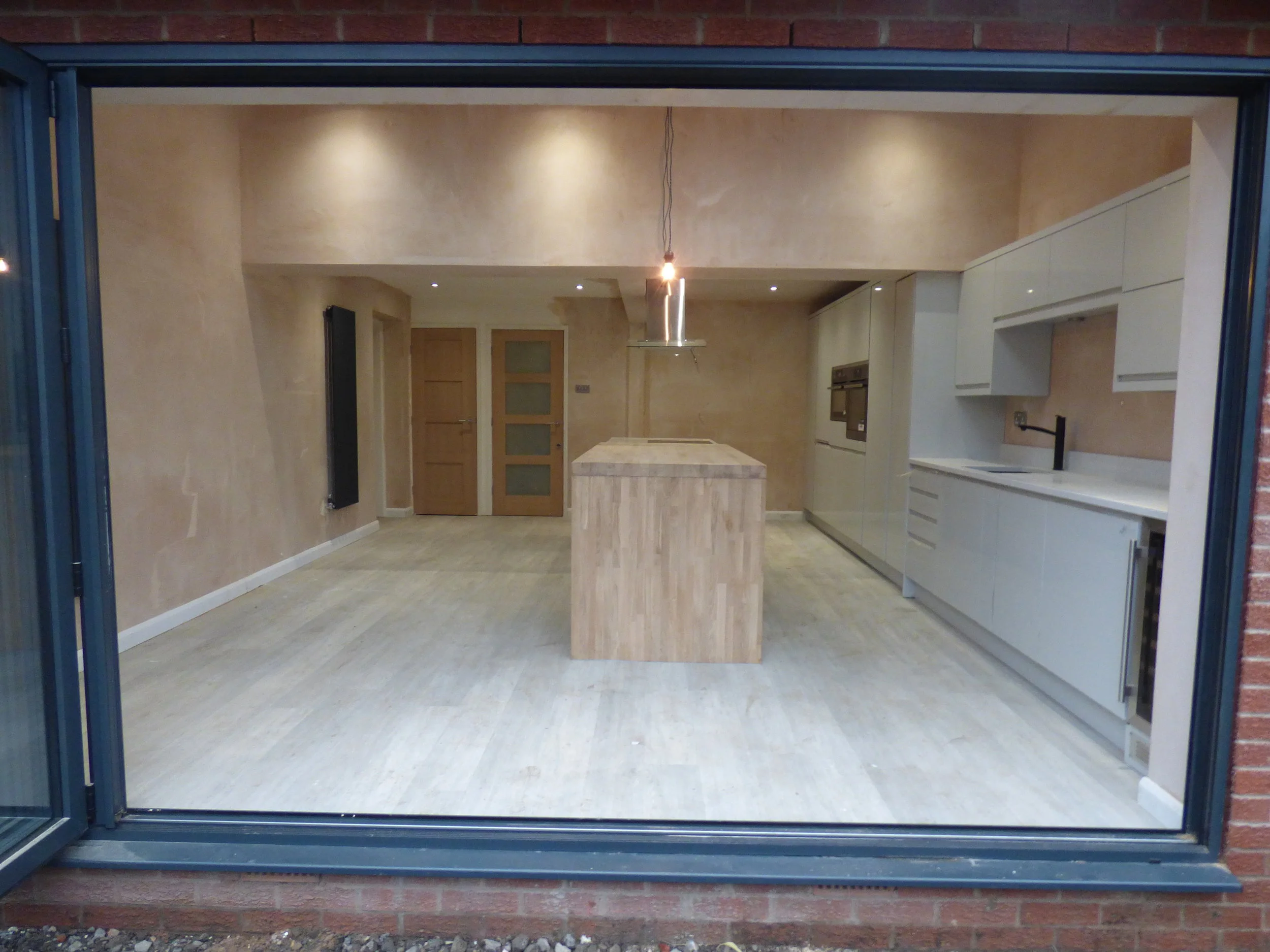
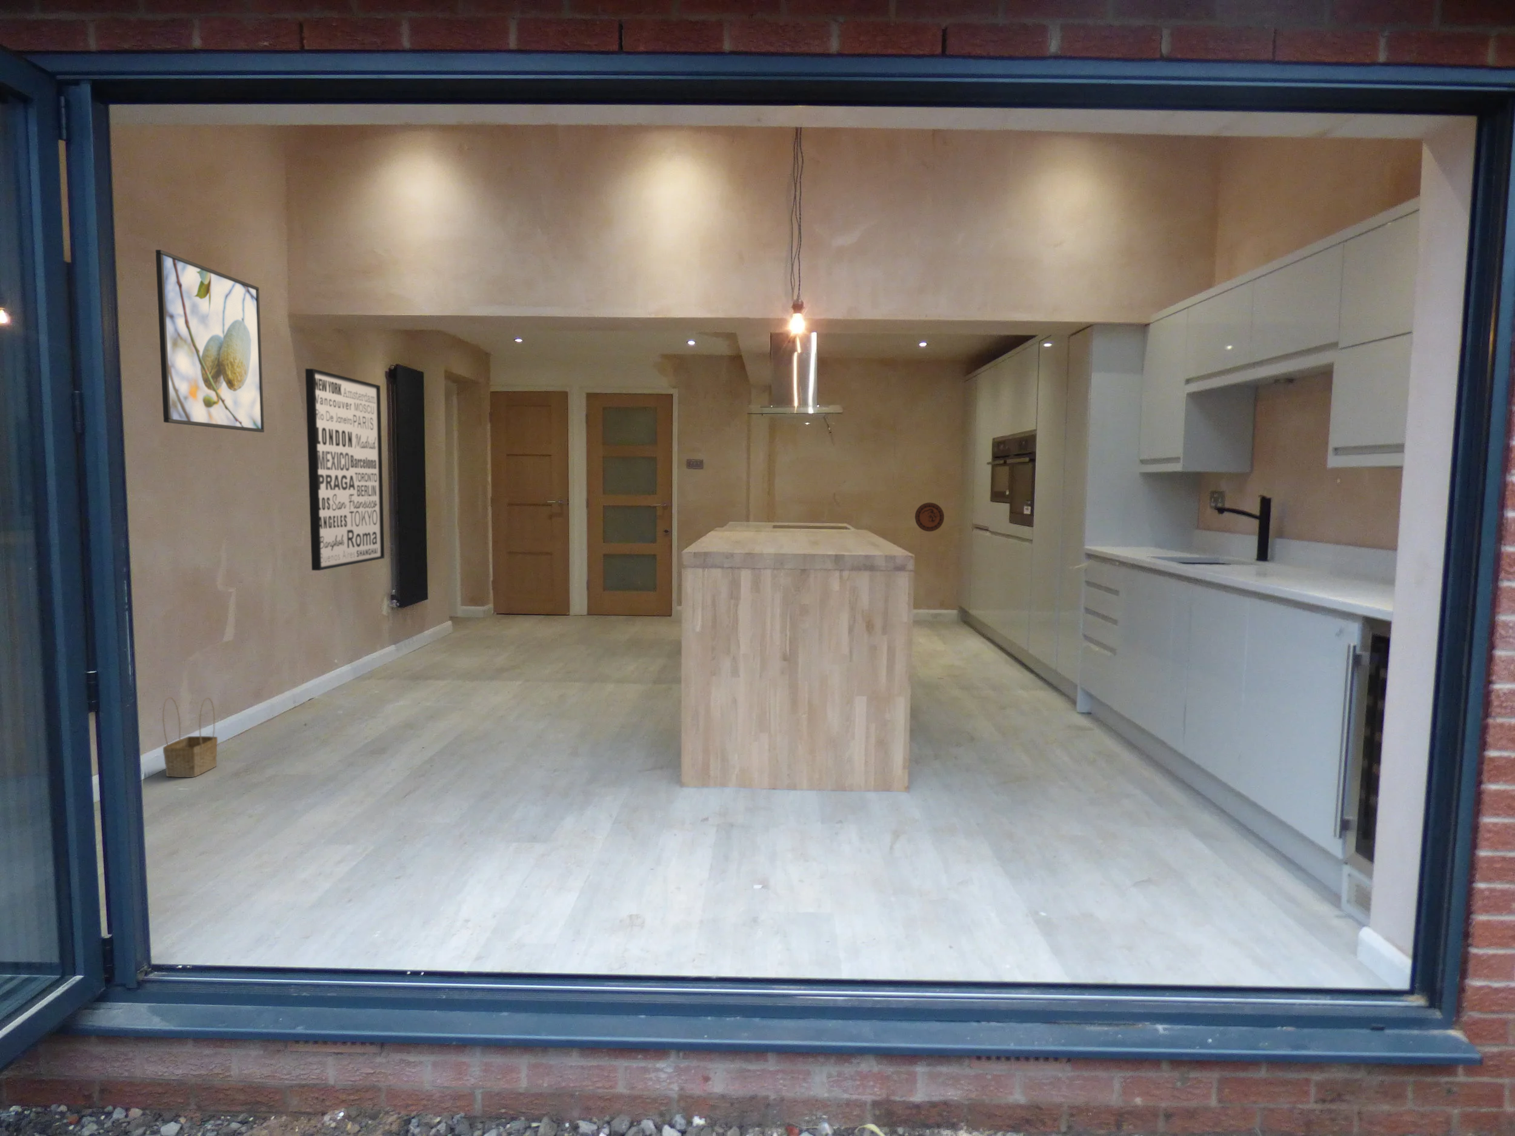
+ basket [162,696,218,778]
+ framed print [155,249,265,433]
+ wall art [305,368,385,572]
+ decorative plate [915,502,945,532]
